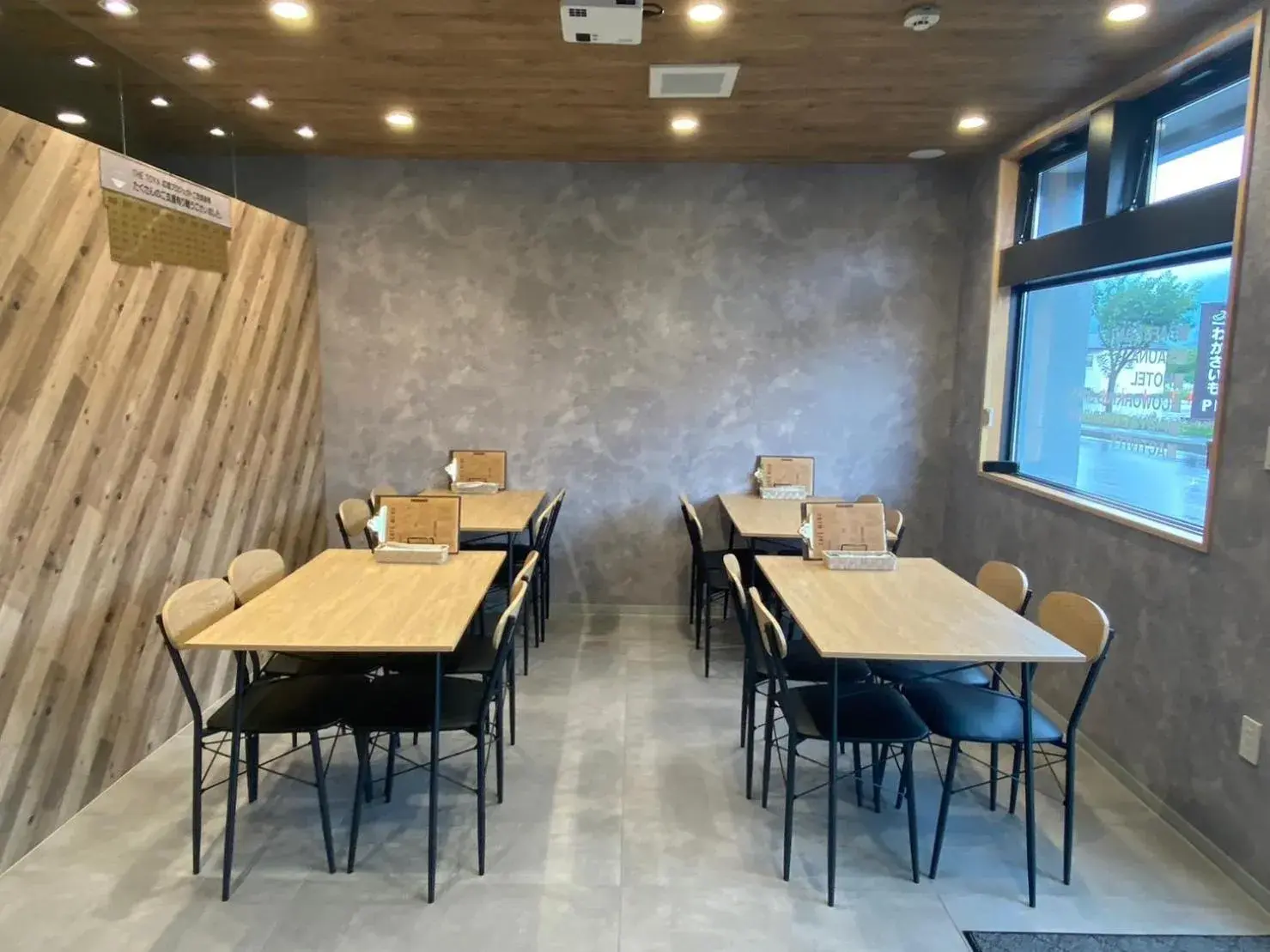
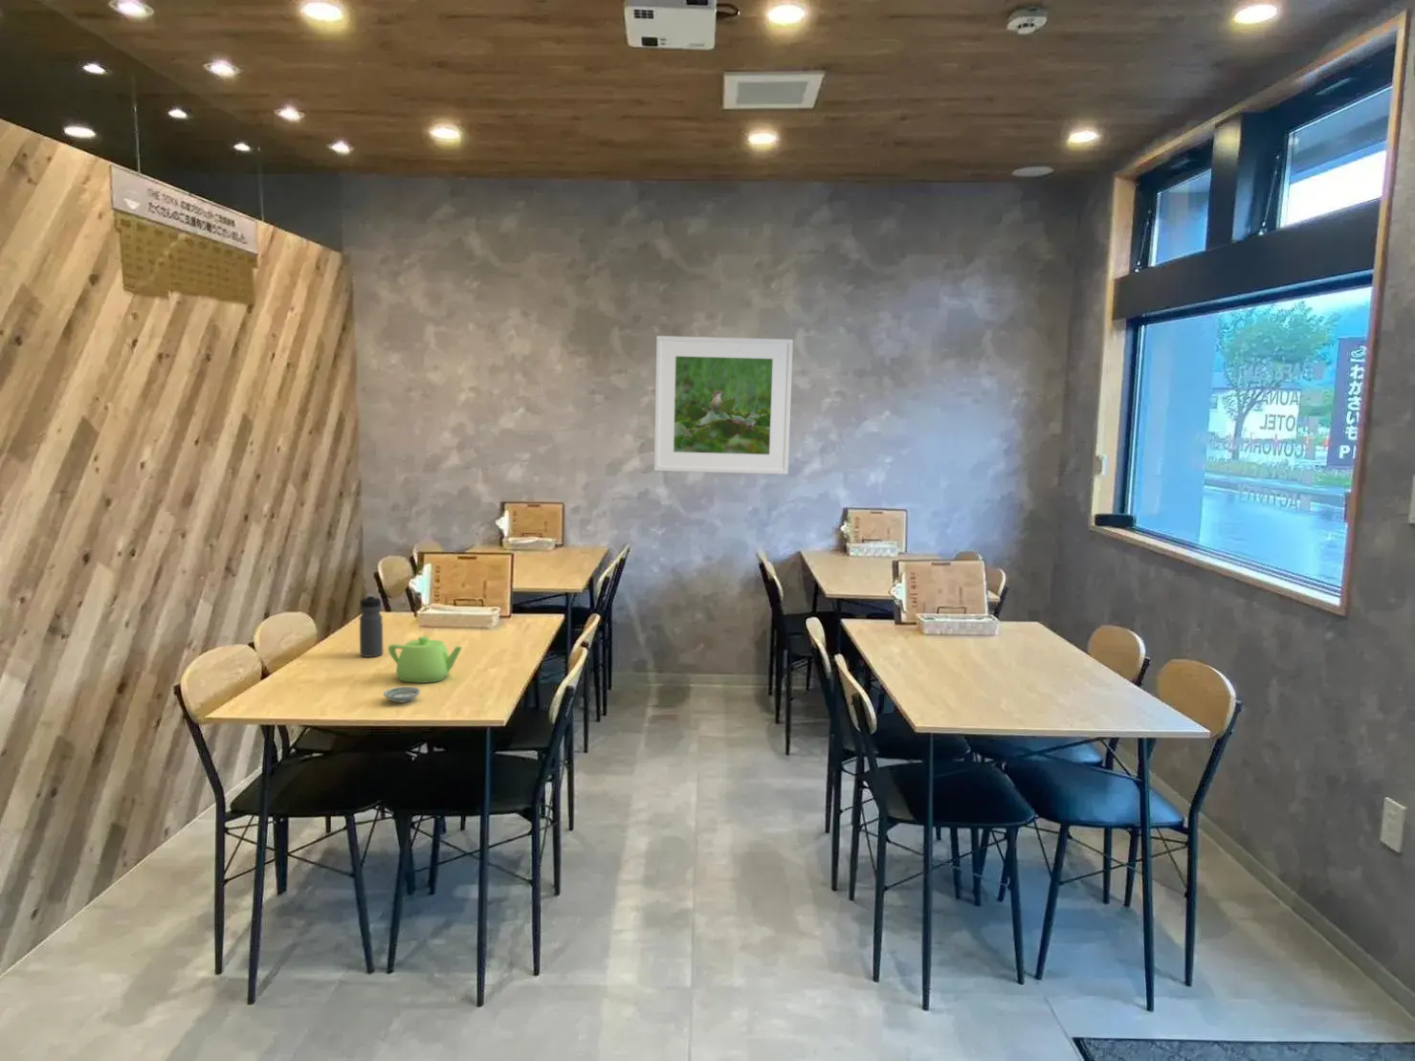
+ water bottle [359,593,383,659]
+ saucer [382,685,422,703]
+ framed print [653,334,794,476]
+ teapot [388,635,463,684]
